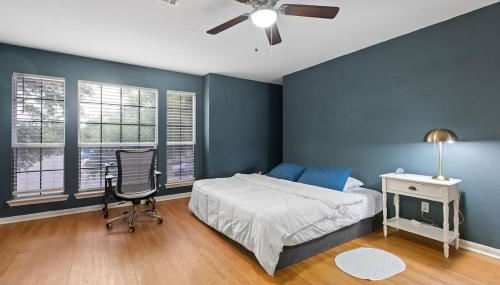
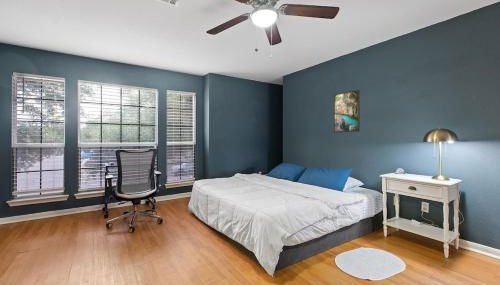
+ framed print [333,89,361,134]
